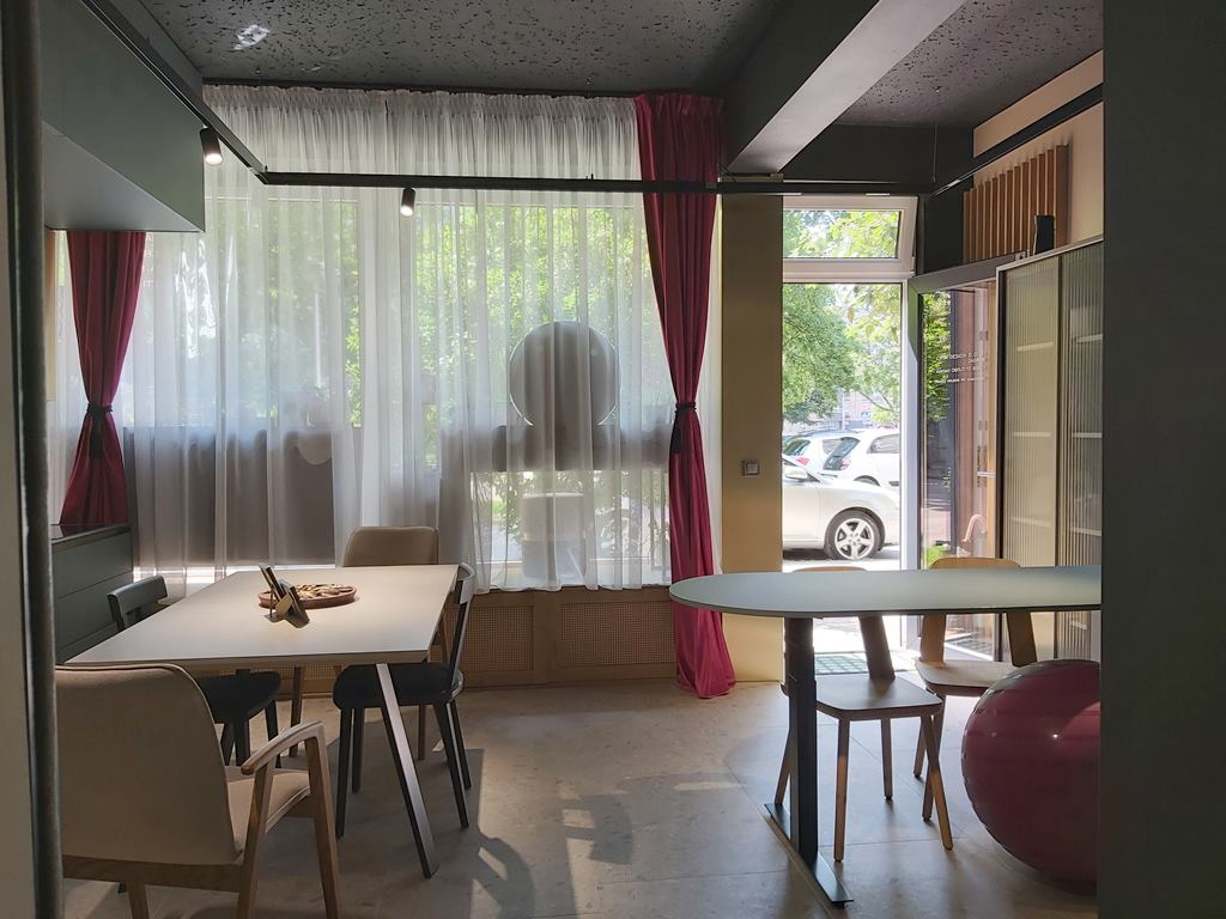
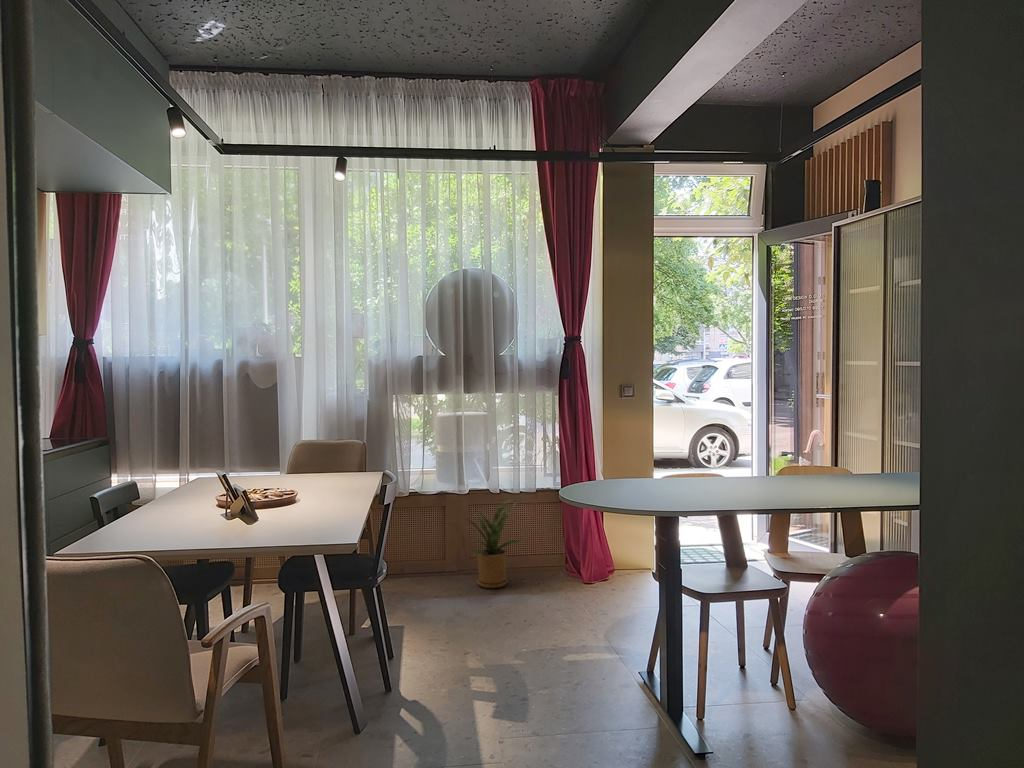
+ house plant [460,497,524,589]
